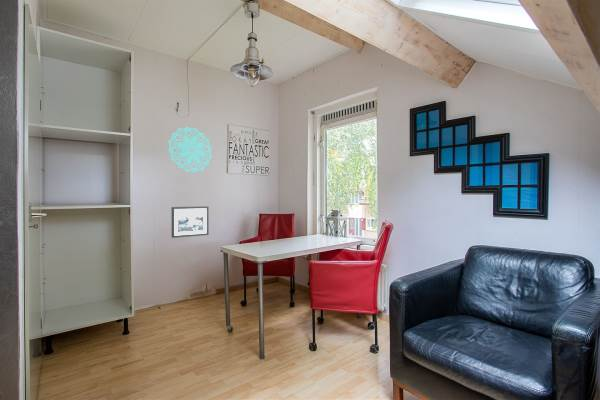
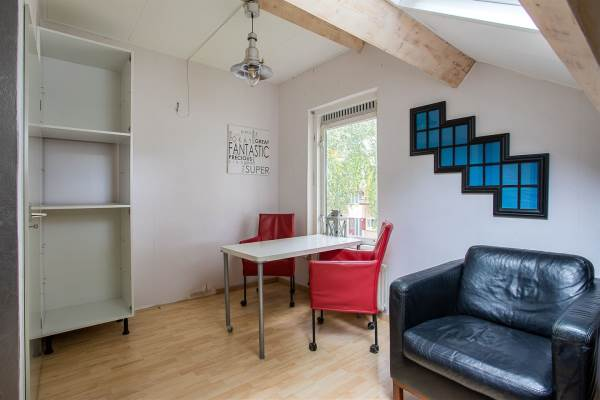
- wall decoration [167,126,213,173]
- picture frame [171,205,210,239]
